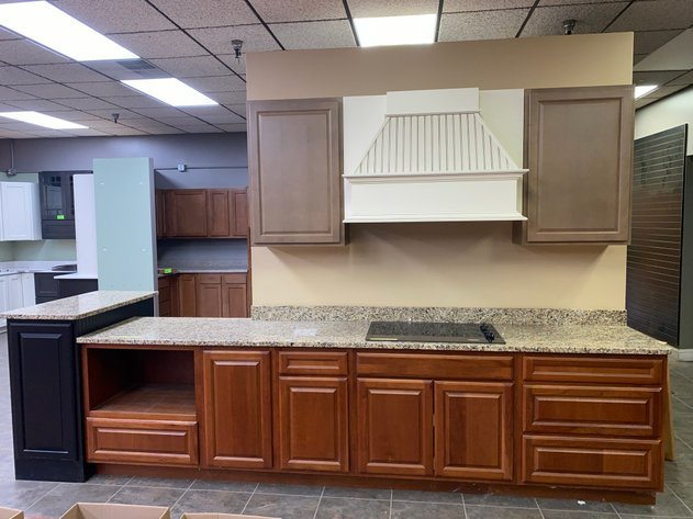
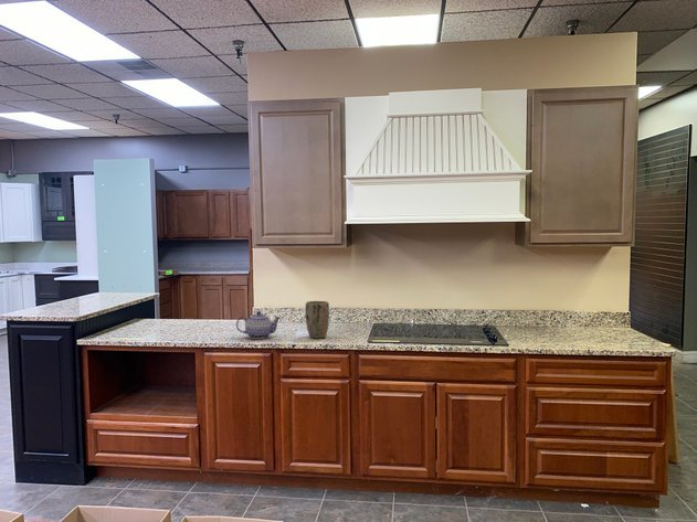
+ teapot [235,310,282,340]
+ plant pot [305,300,330,339]
